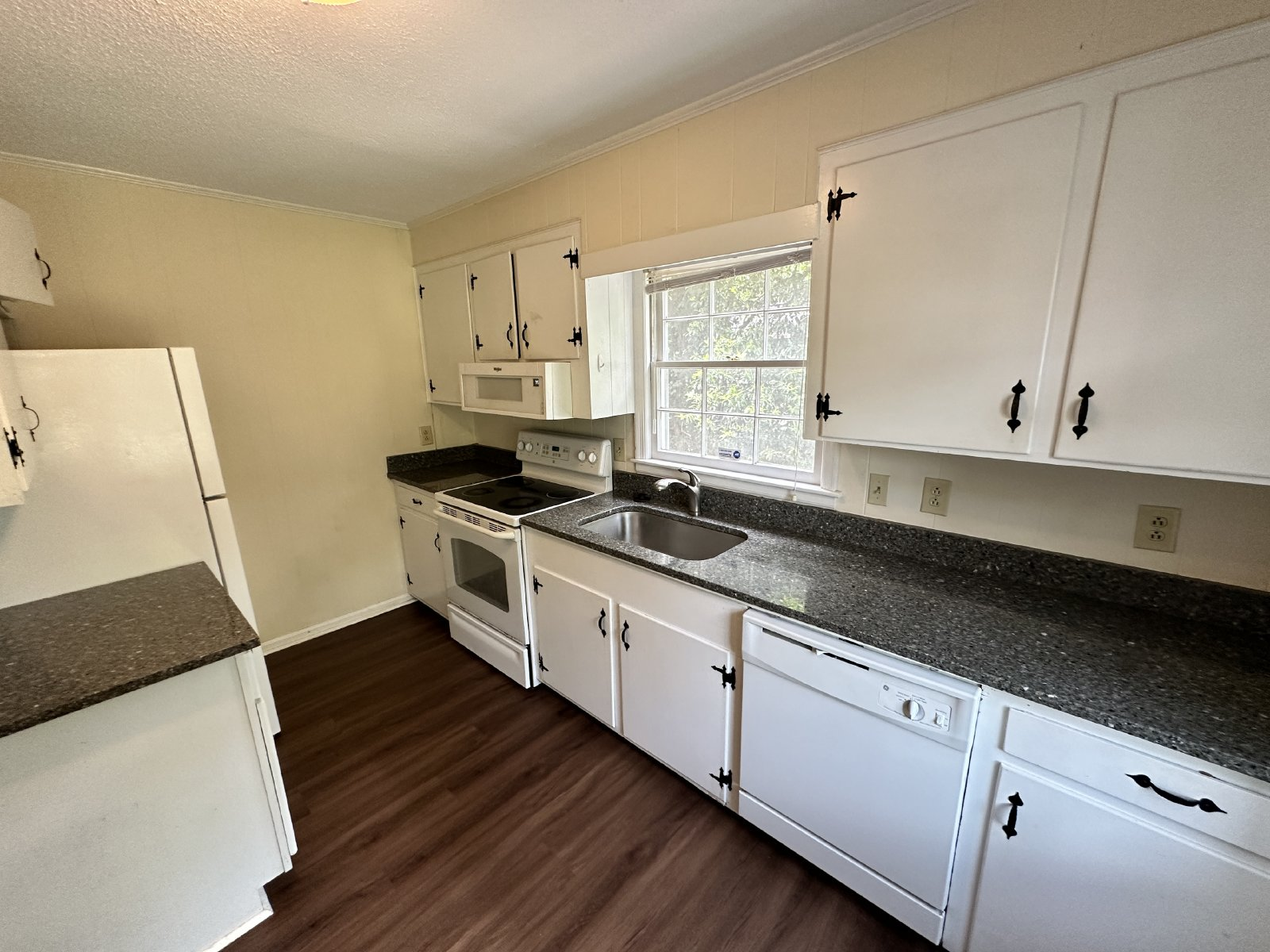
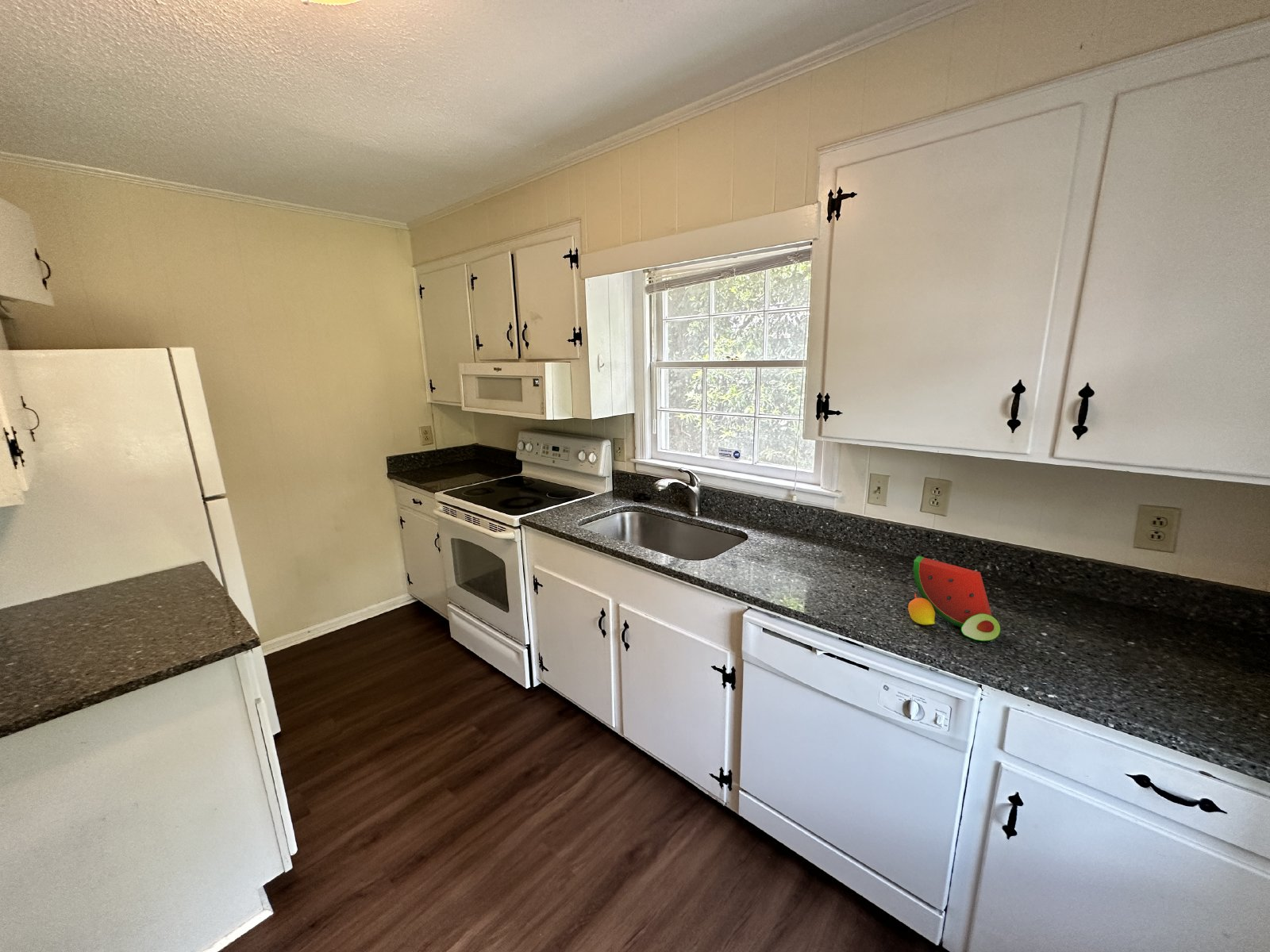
+ watermelon [907,555,1002,642]
